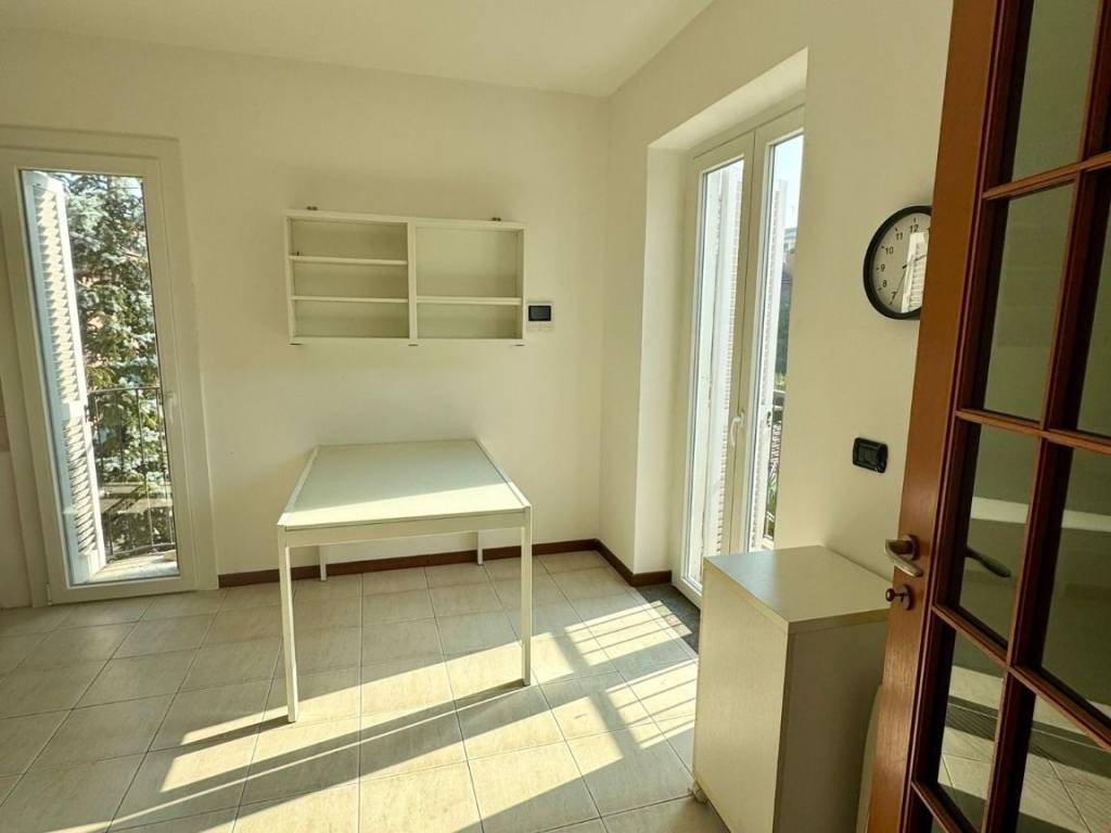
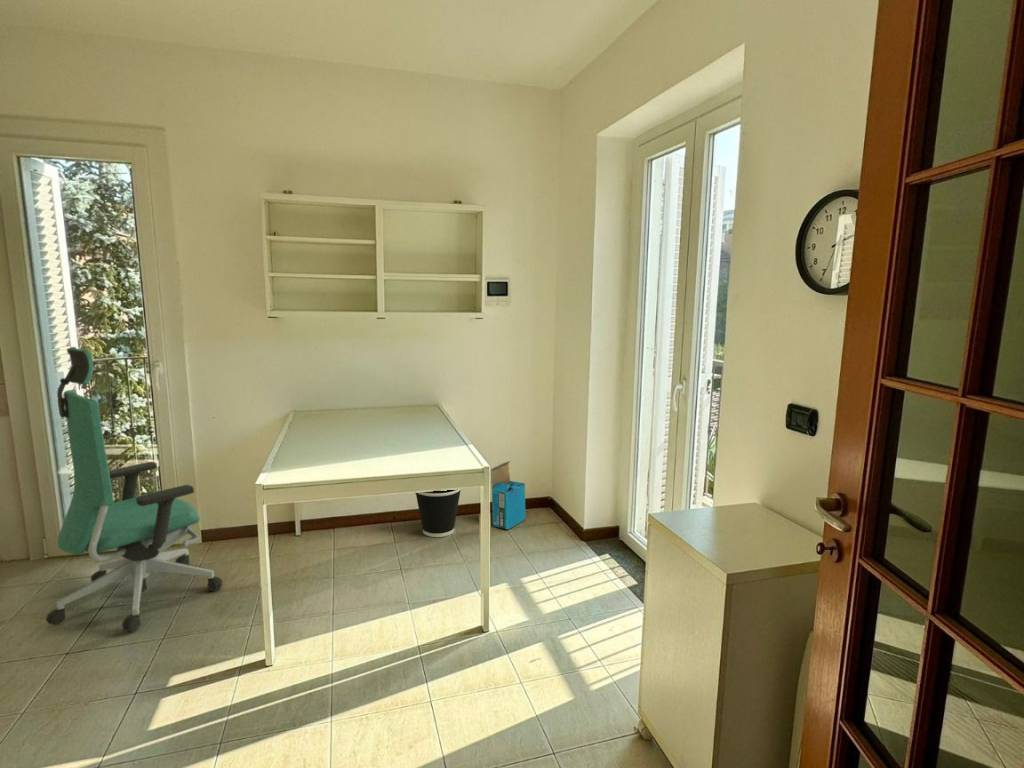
+ wastebasket [415,489,462,538]
+ cardboard box [490,460,526,530]
+ chair [45,346,223,632]
